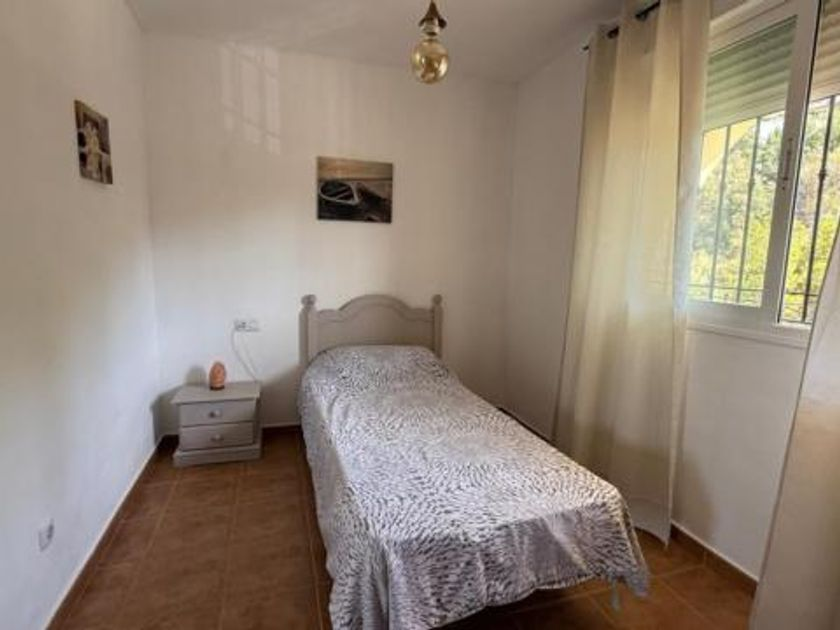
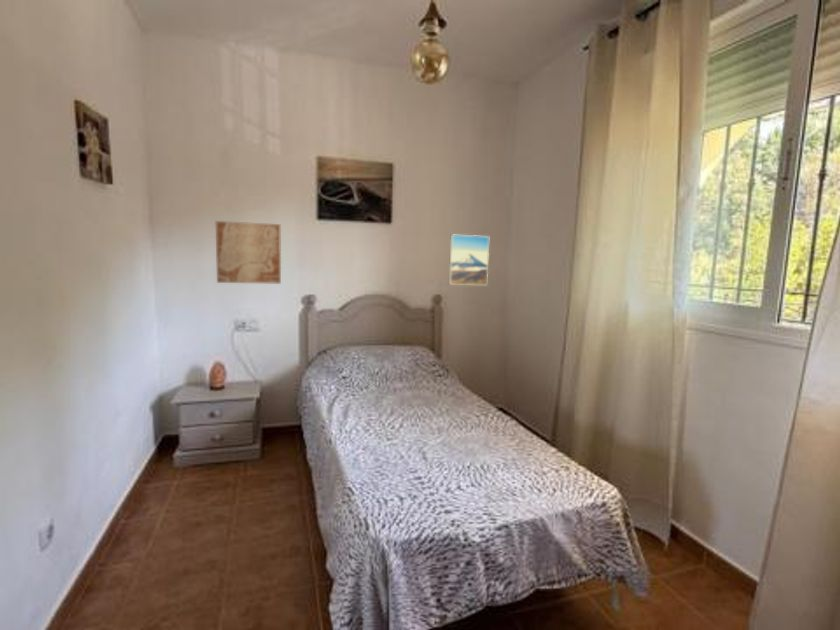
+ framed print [448,233,490,286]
+ wall art [215,220,282,285]
